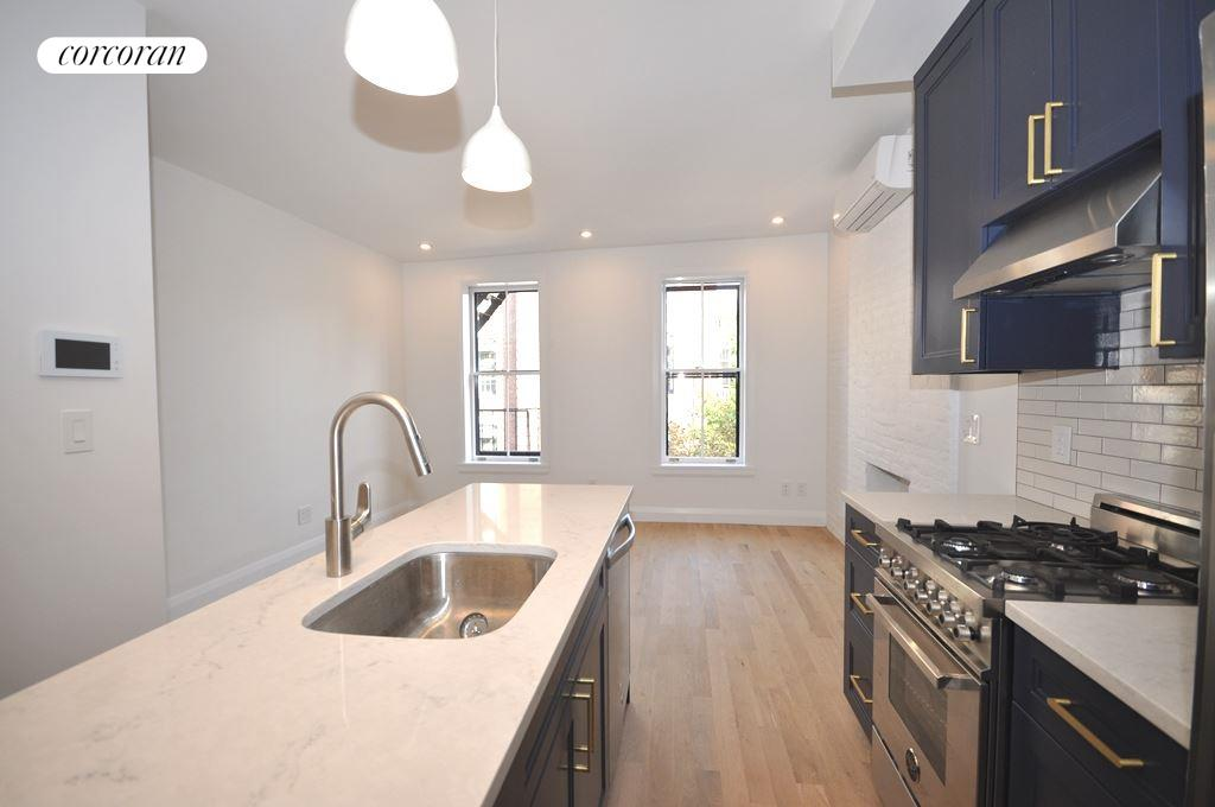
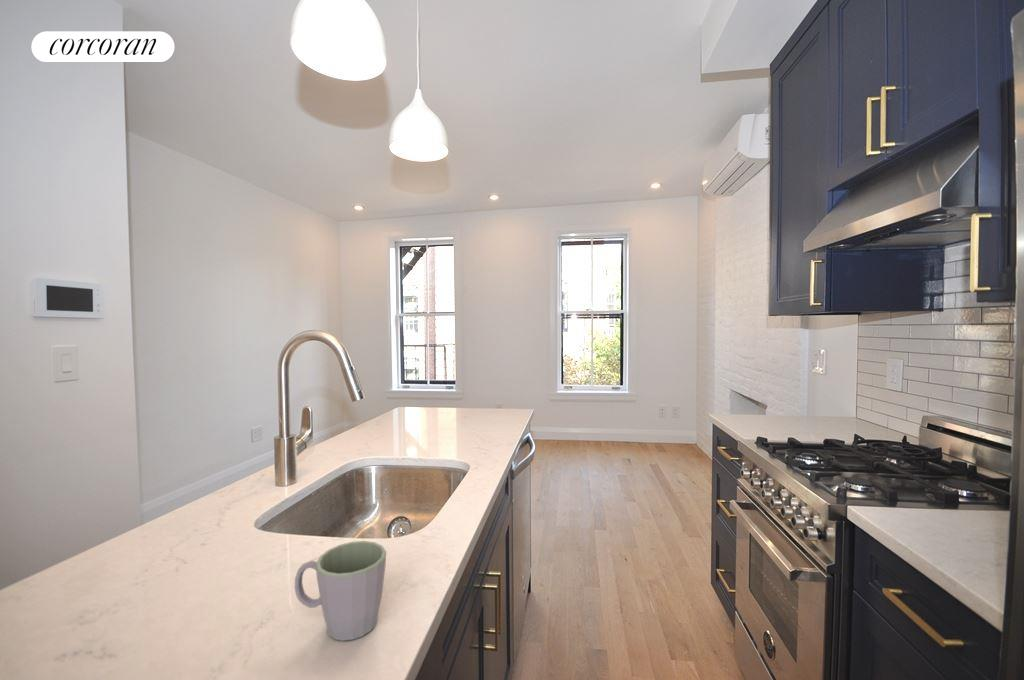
+ mug [293,540,387,642]
